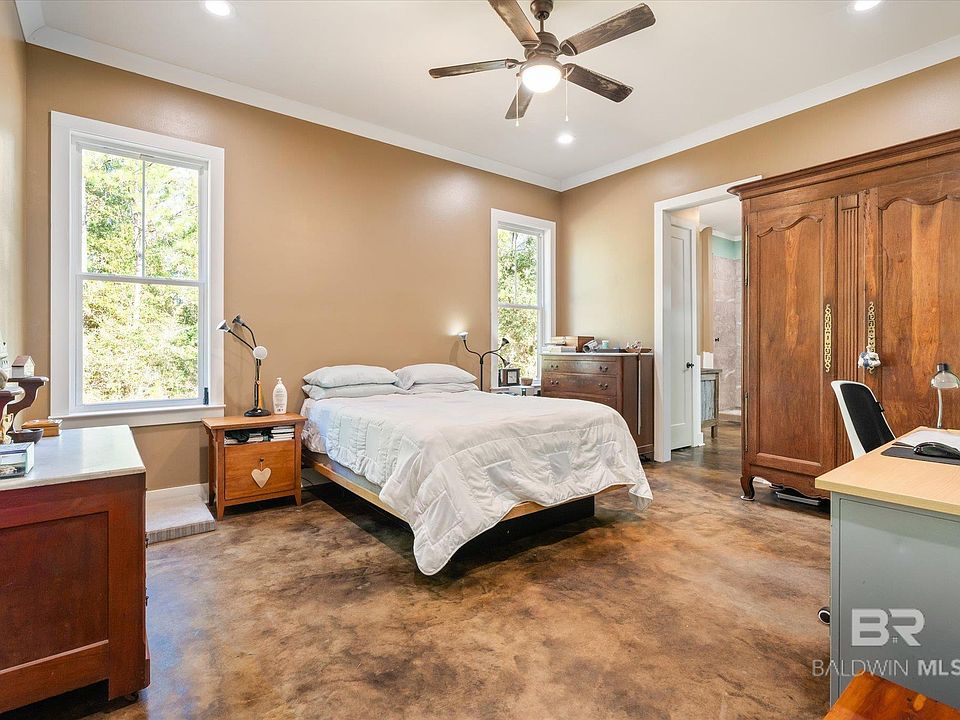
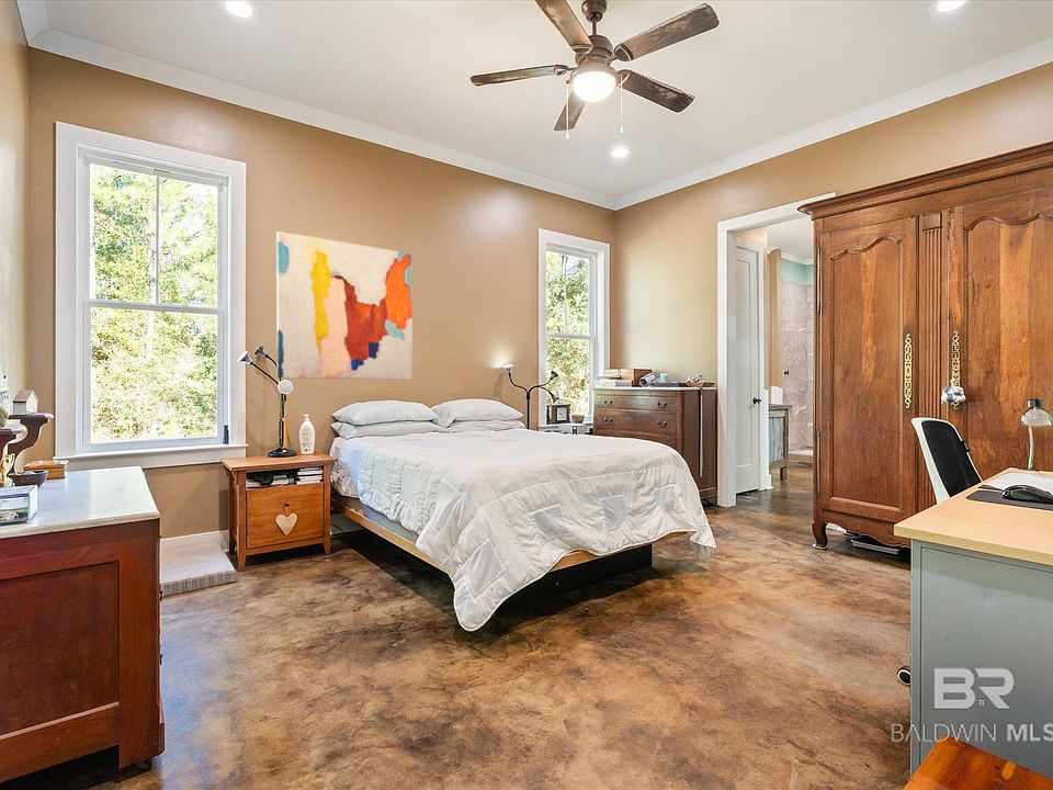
+ wall art [275,230,414,381]
